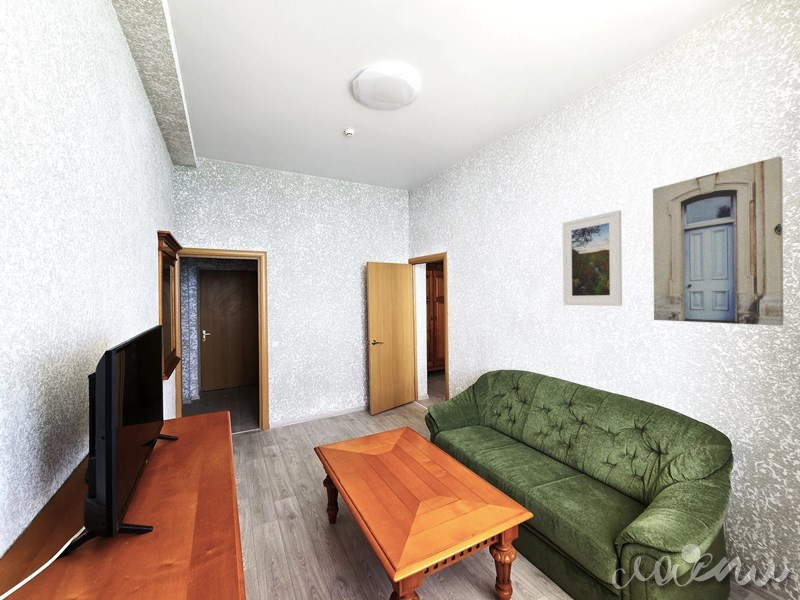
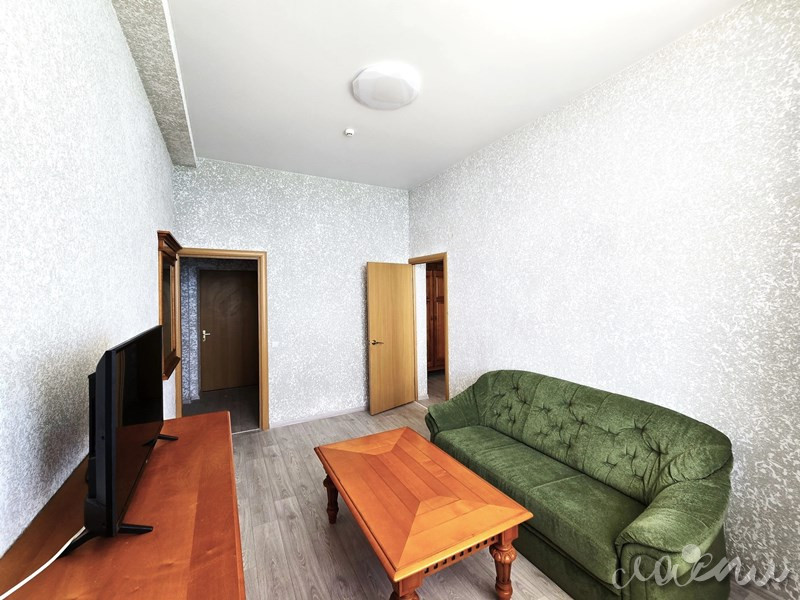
- wall art [652,155,784,327]
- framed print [562,209,623,307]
